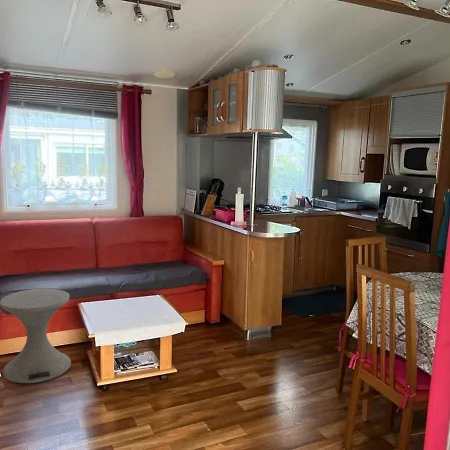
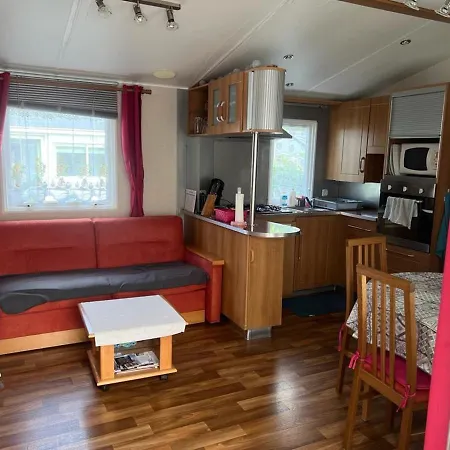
- side table [0,288,72,384]
